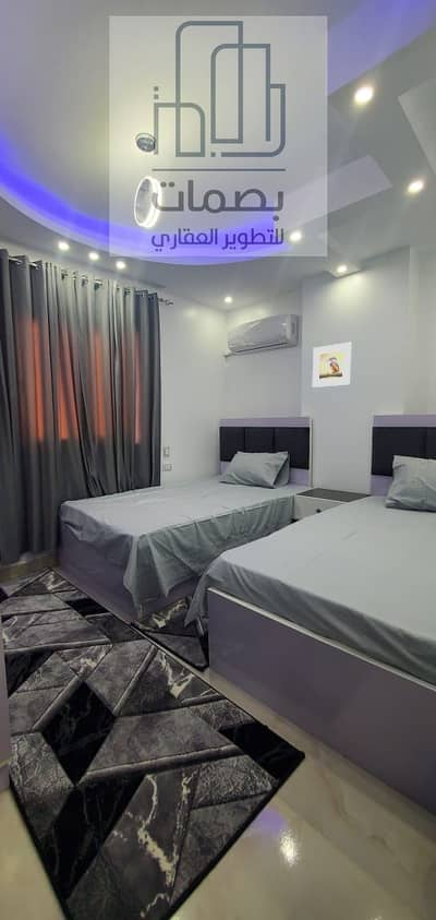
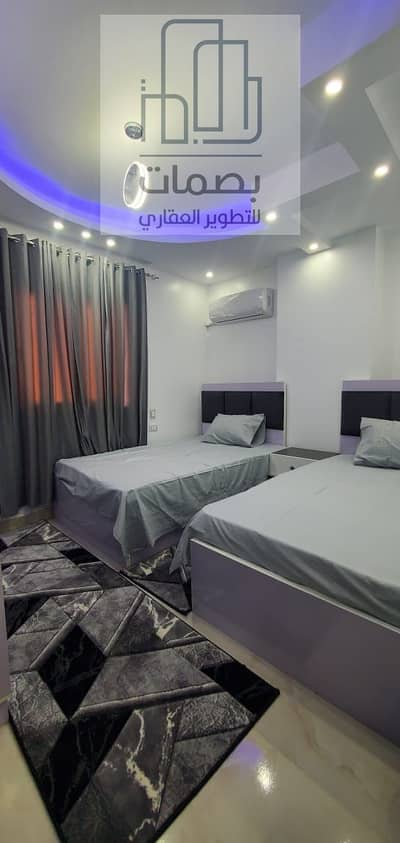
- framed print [312,342,353,389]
